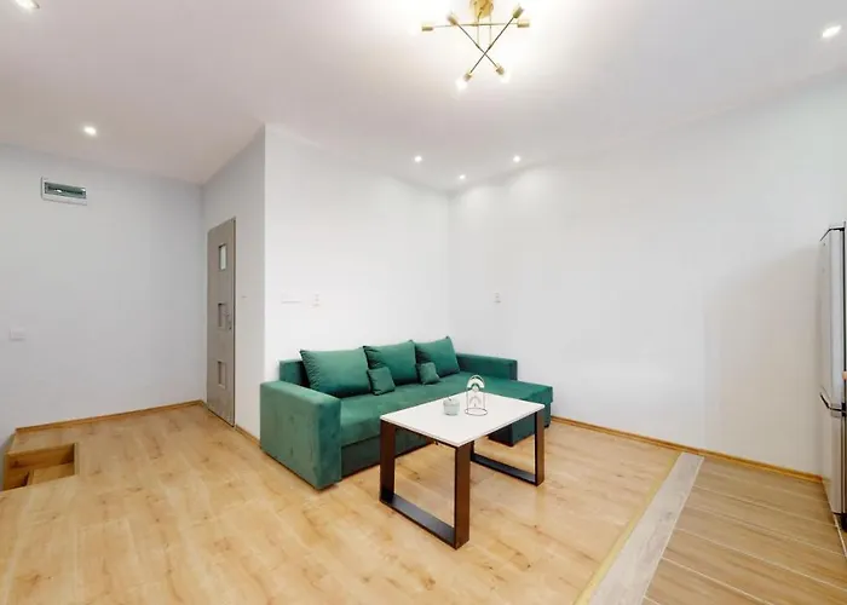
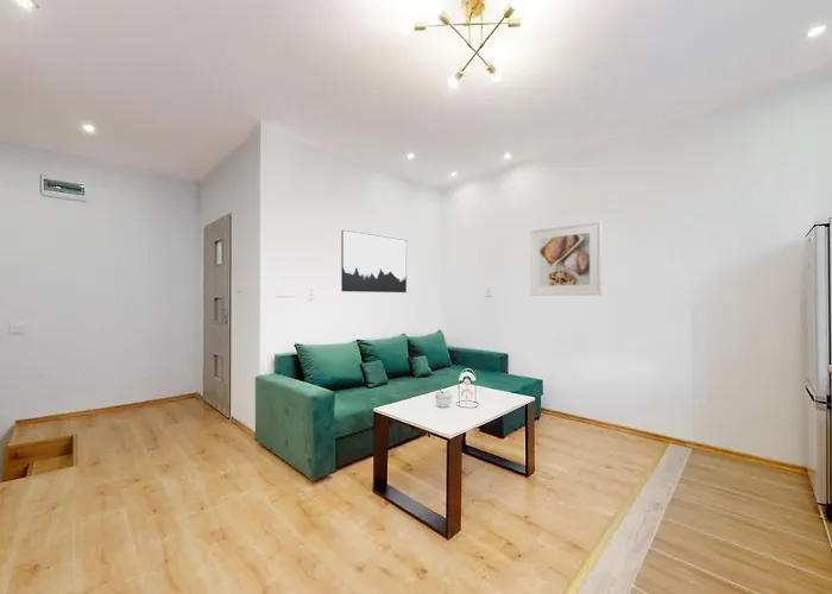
+ wall art [340,229,408,293]
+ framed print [530,220,603,297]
